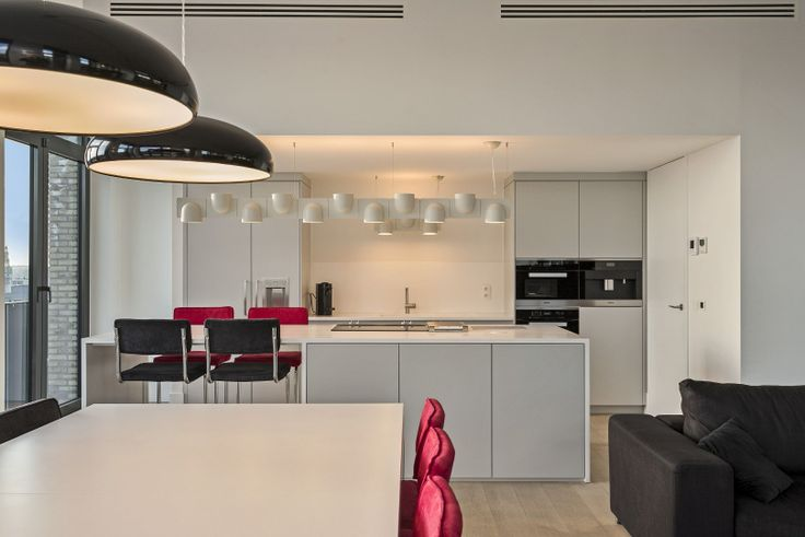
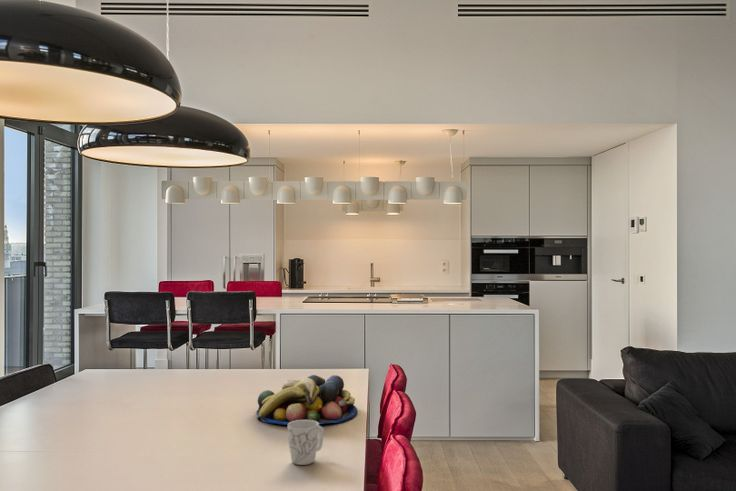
+ fruit bowl [255,374,358,426]
+ mug [287,420,325,466]
